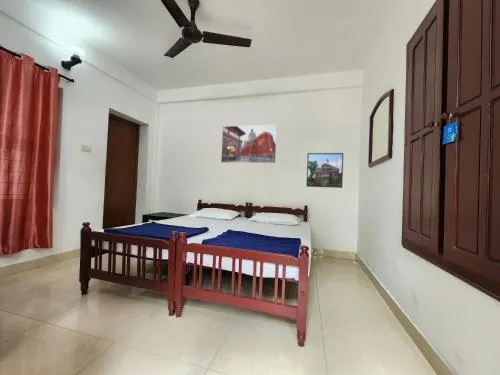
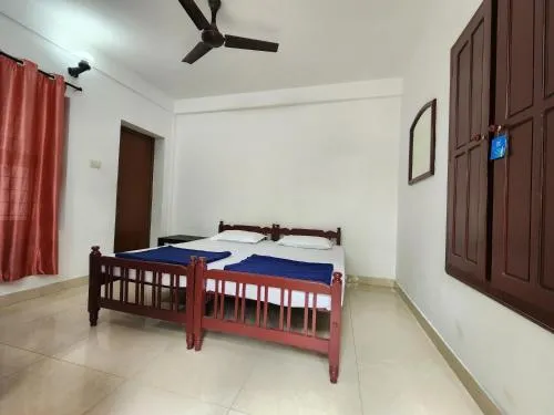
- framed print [305,152,344,189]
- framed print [220,123,278,164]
